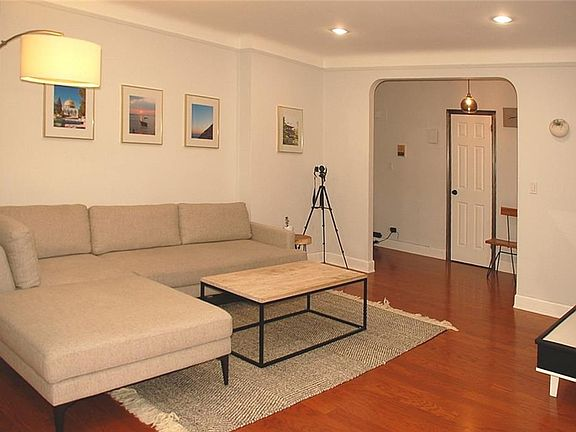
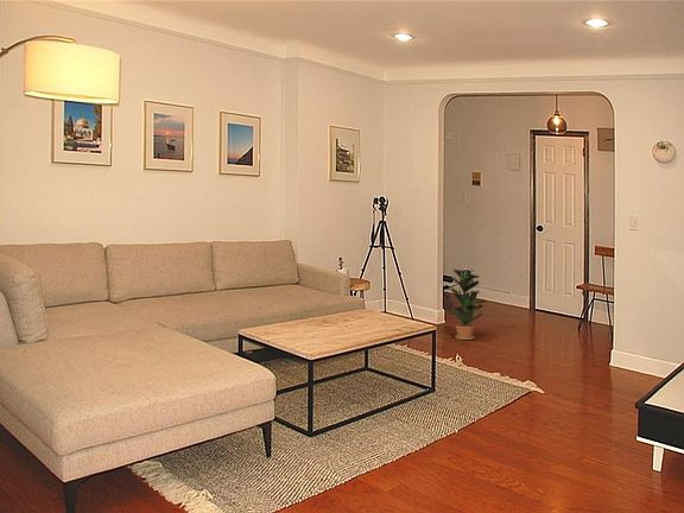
+ potted plant [442,268,487,341]
